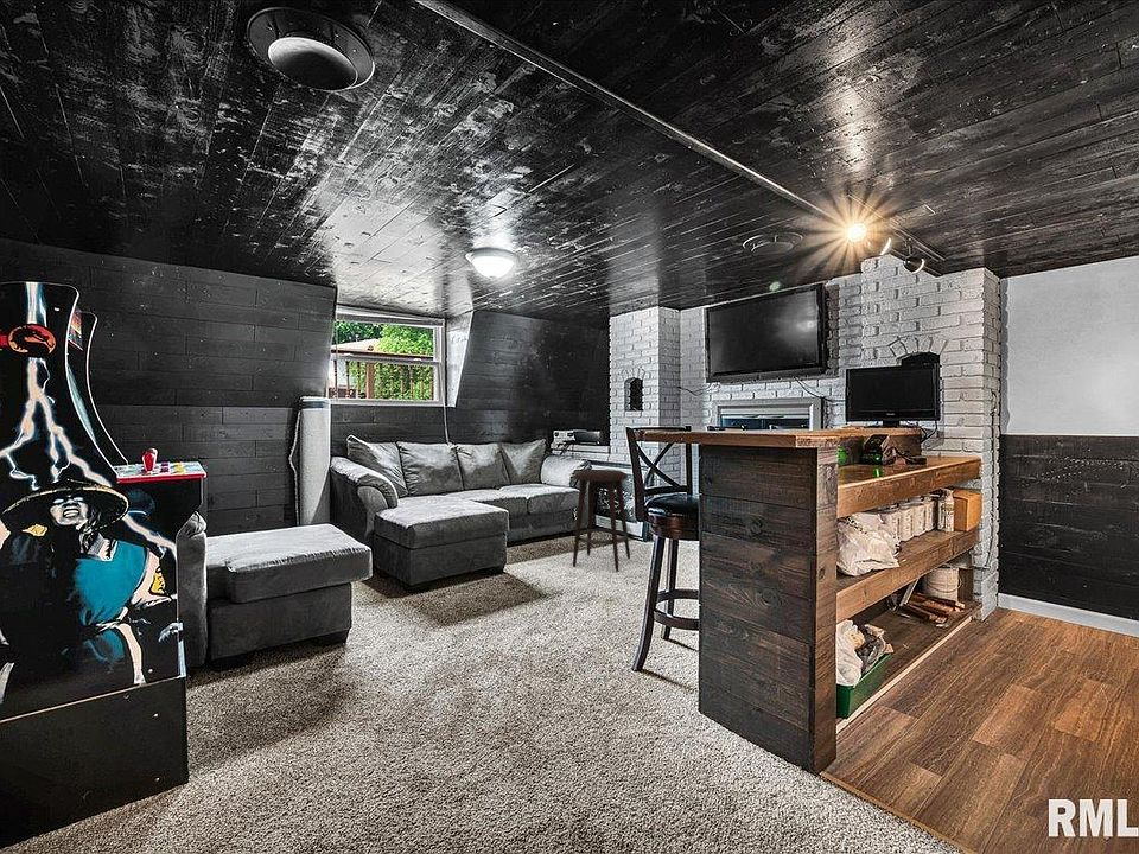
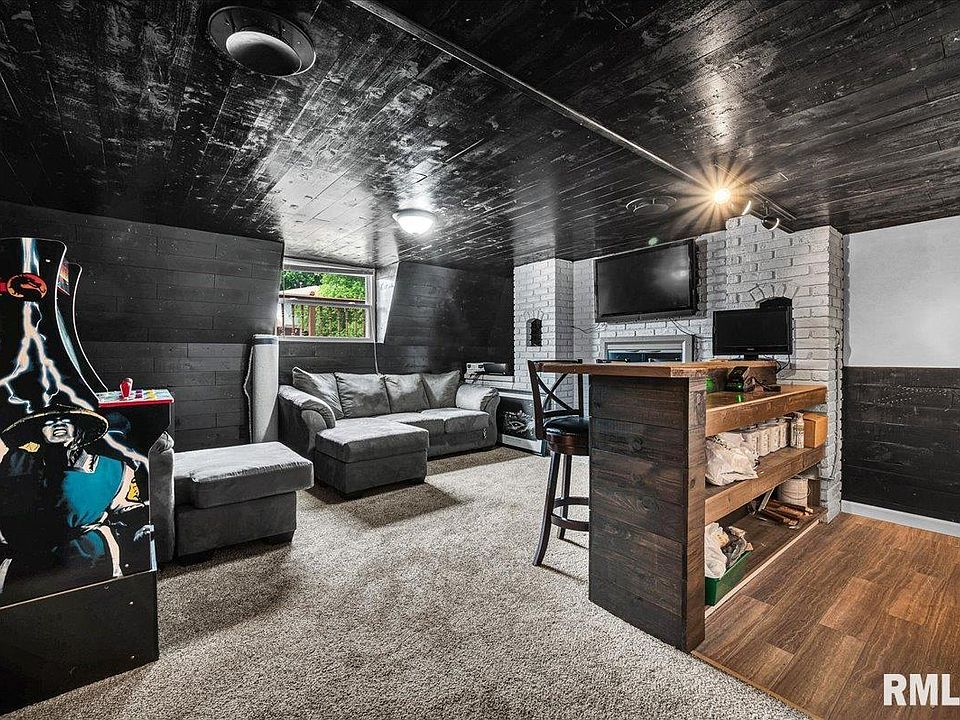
- stool [572,469,631,573]
